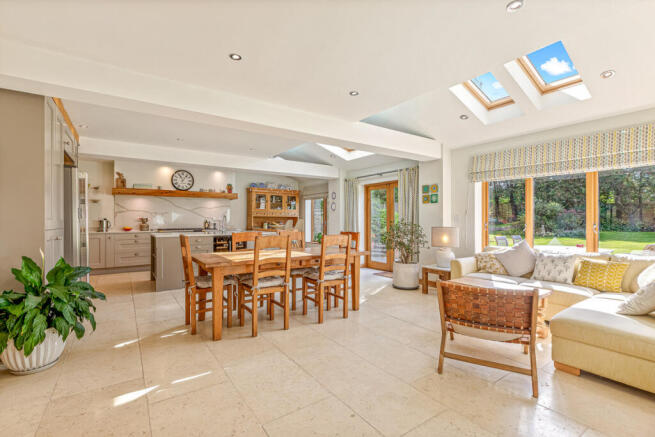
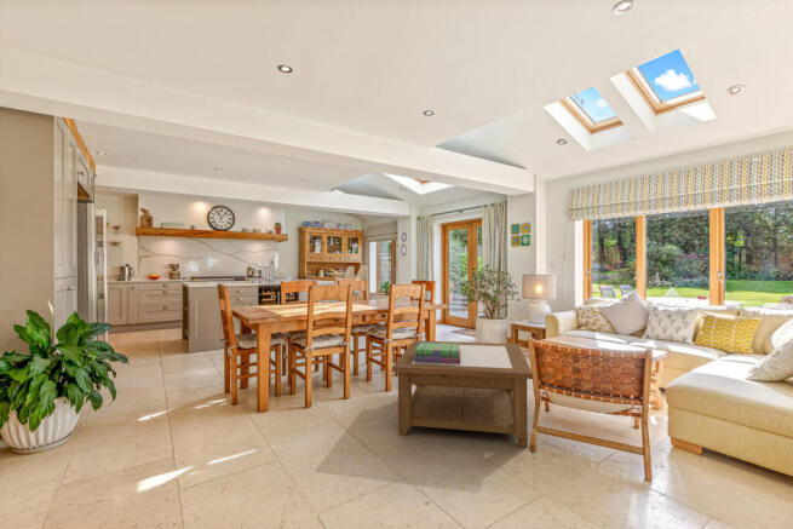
+ stack of books [414,343,461,363]
+ coffee table [391,339,534,448]
